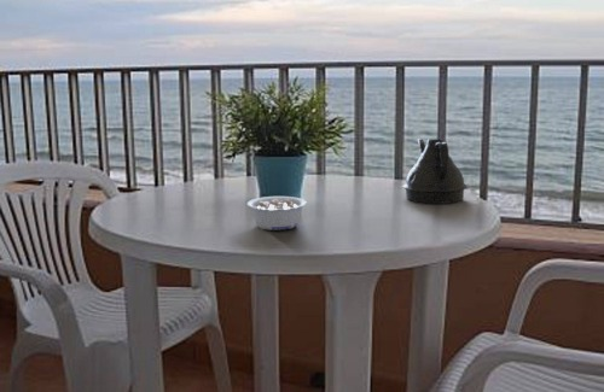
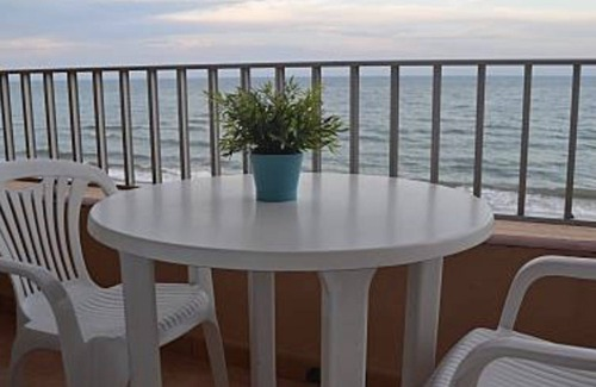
- legume [246,195,308,232]
- teapot [402,138,467,205]
